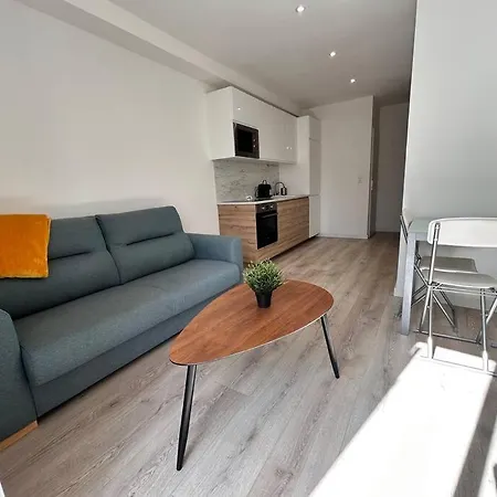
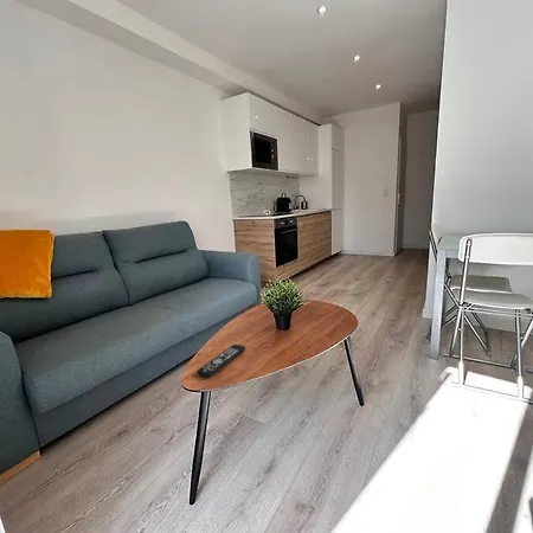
+ remote control [195,343,246,379]
